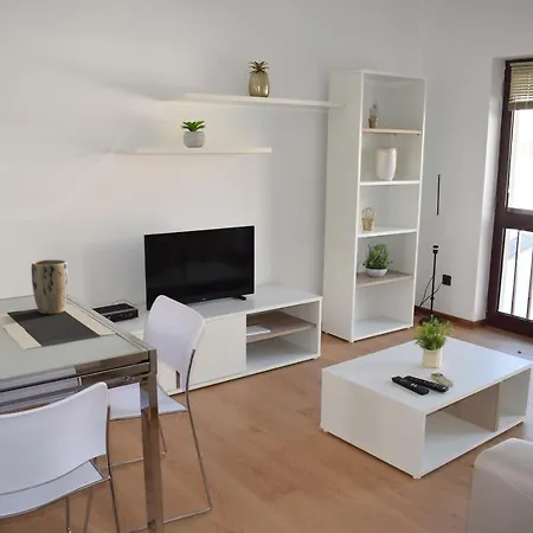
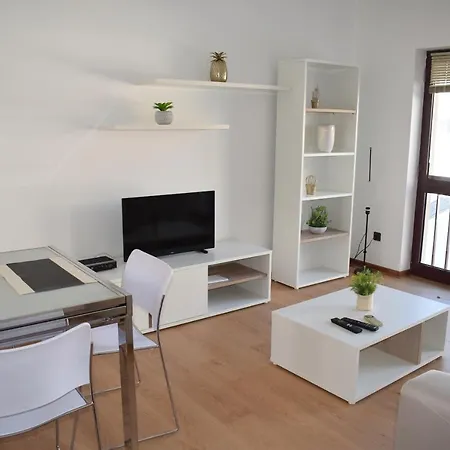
- plant pot [31,258,69,315]
